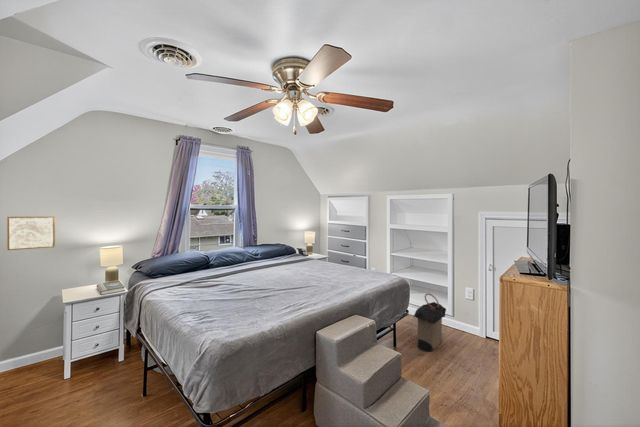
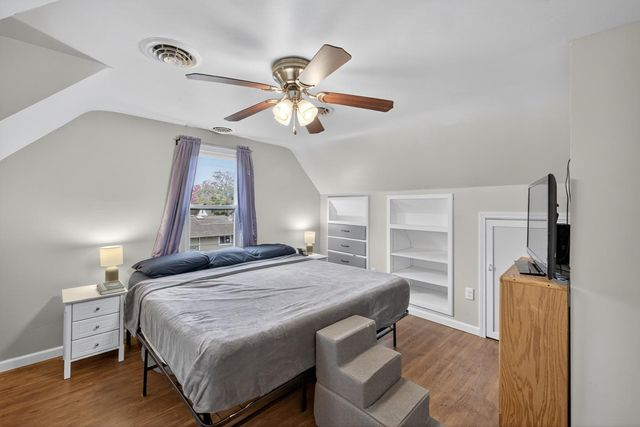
- laundry hamper [412,292,447,352]
- wall art [6,215,56,251]
